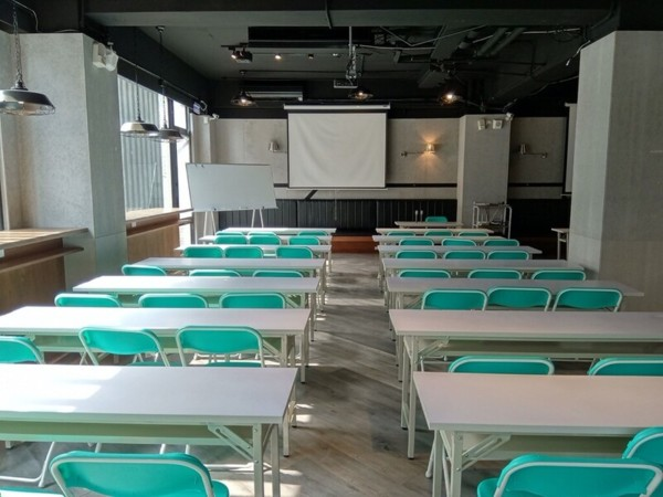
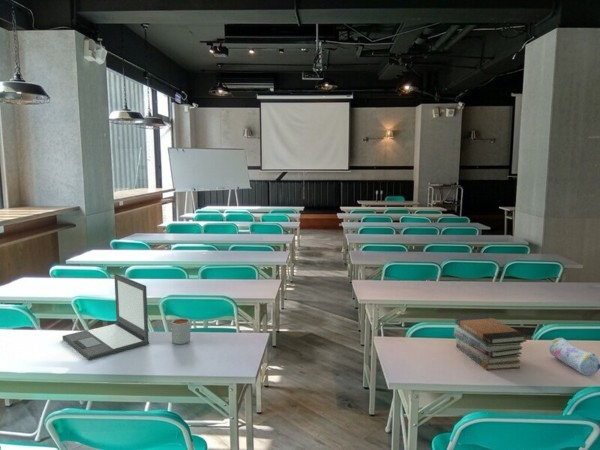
+ laptop [61,273,150,361]
+ book stack [453,314,528,371]
+ mug [171,317,191,345]
+ pencil case [548,337,600,377]
